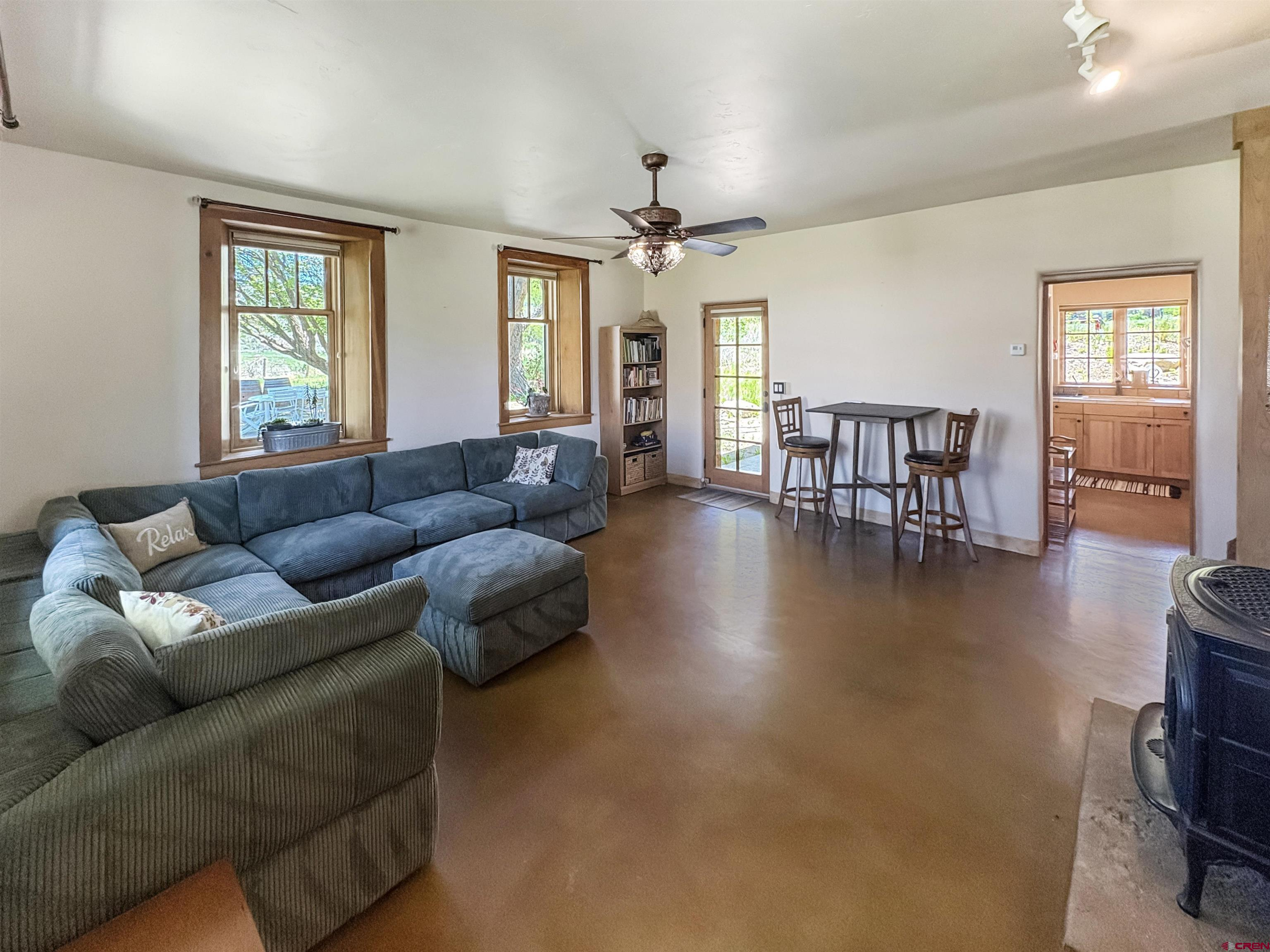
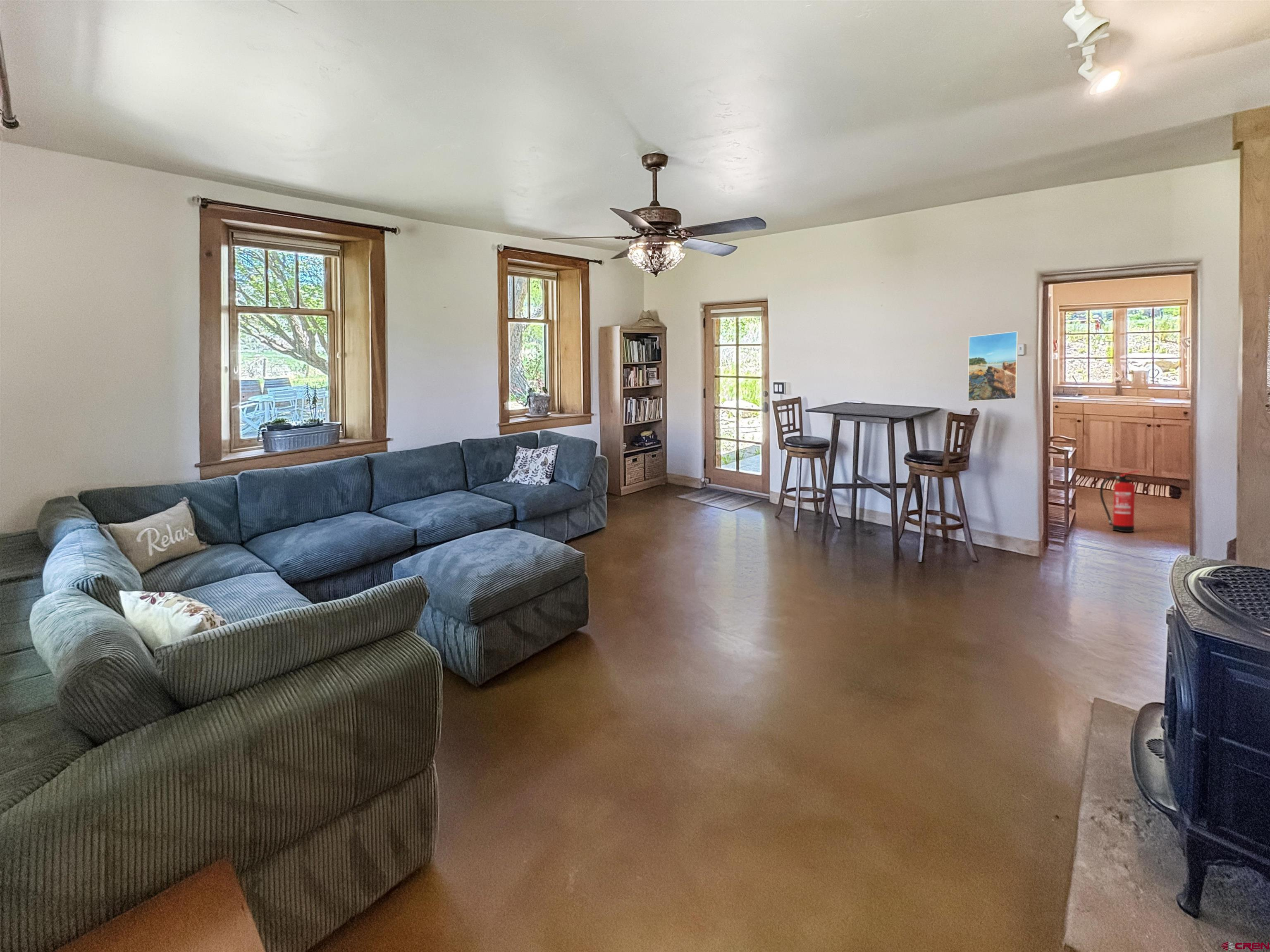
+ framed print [967,331,1019,402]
+ fire extinguisher [1099,470,1140,532]
